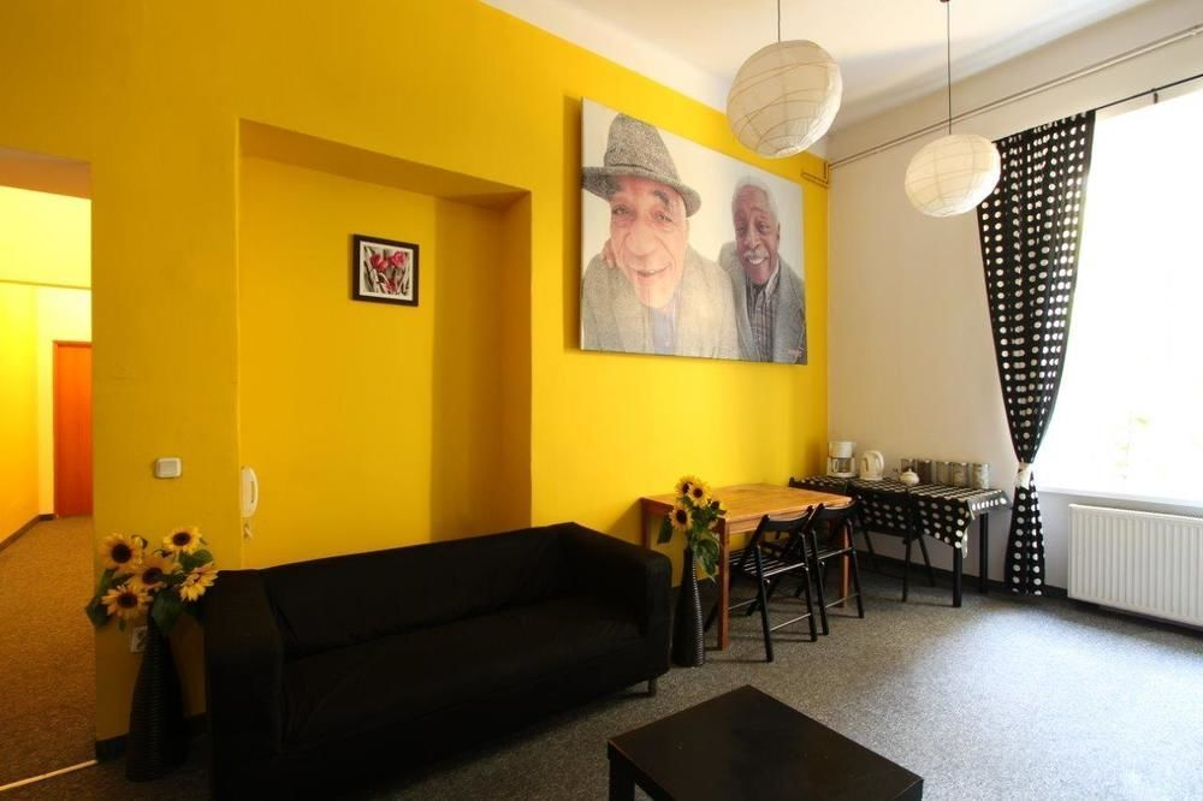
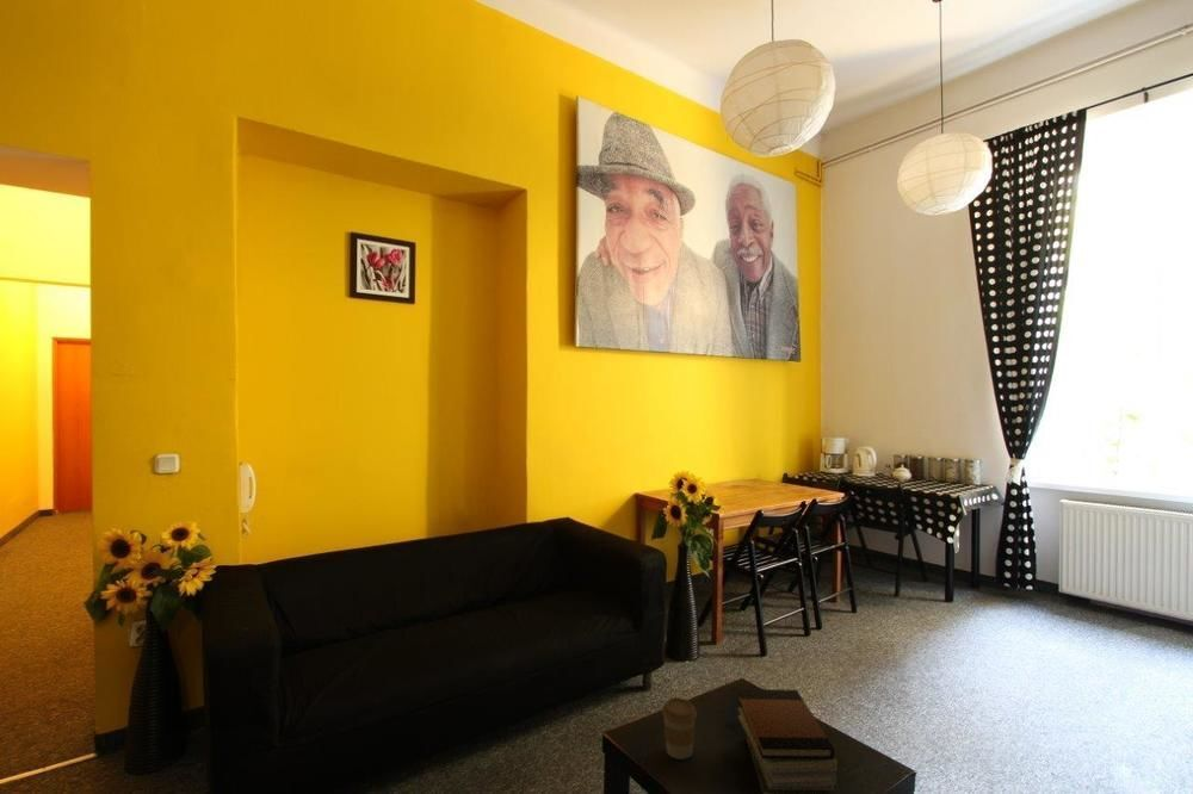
+ coffee cup [661,696,698,761]
+ book stack [736,688,839,794]
